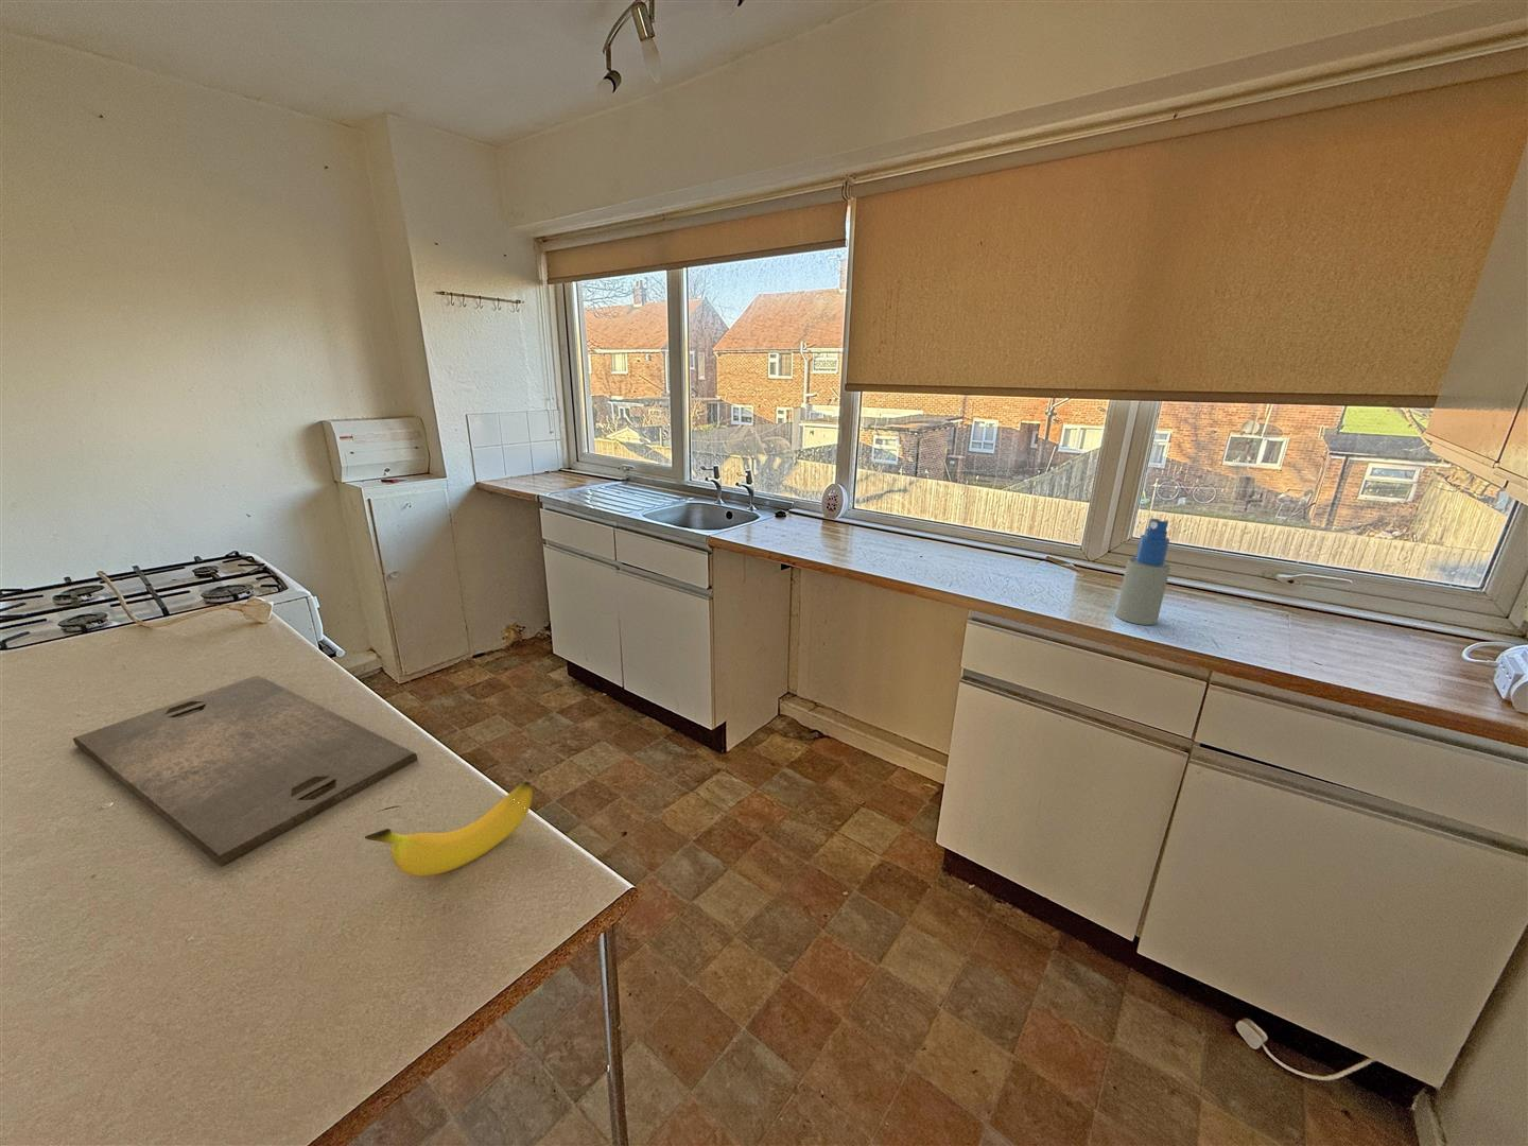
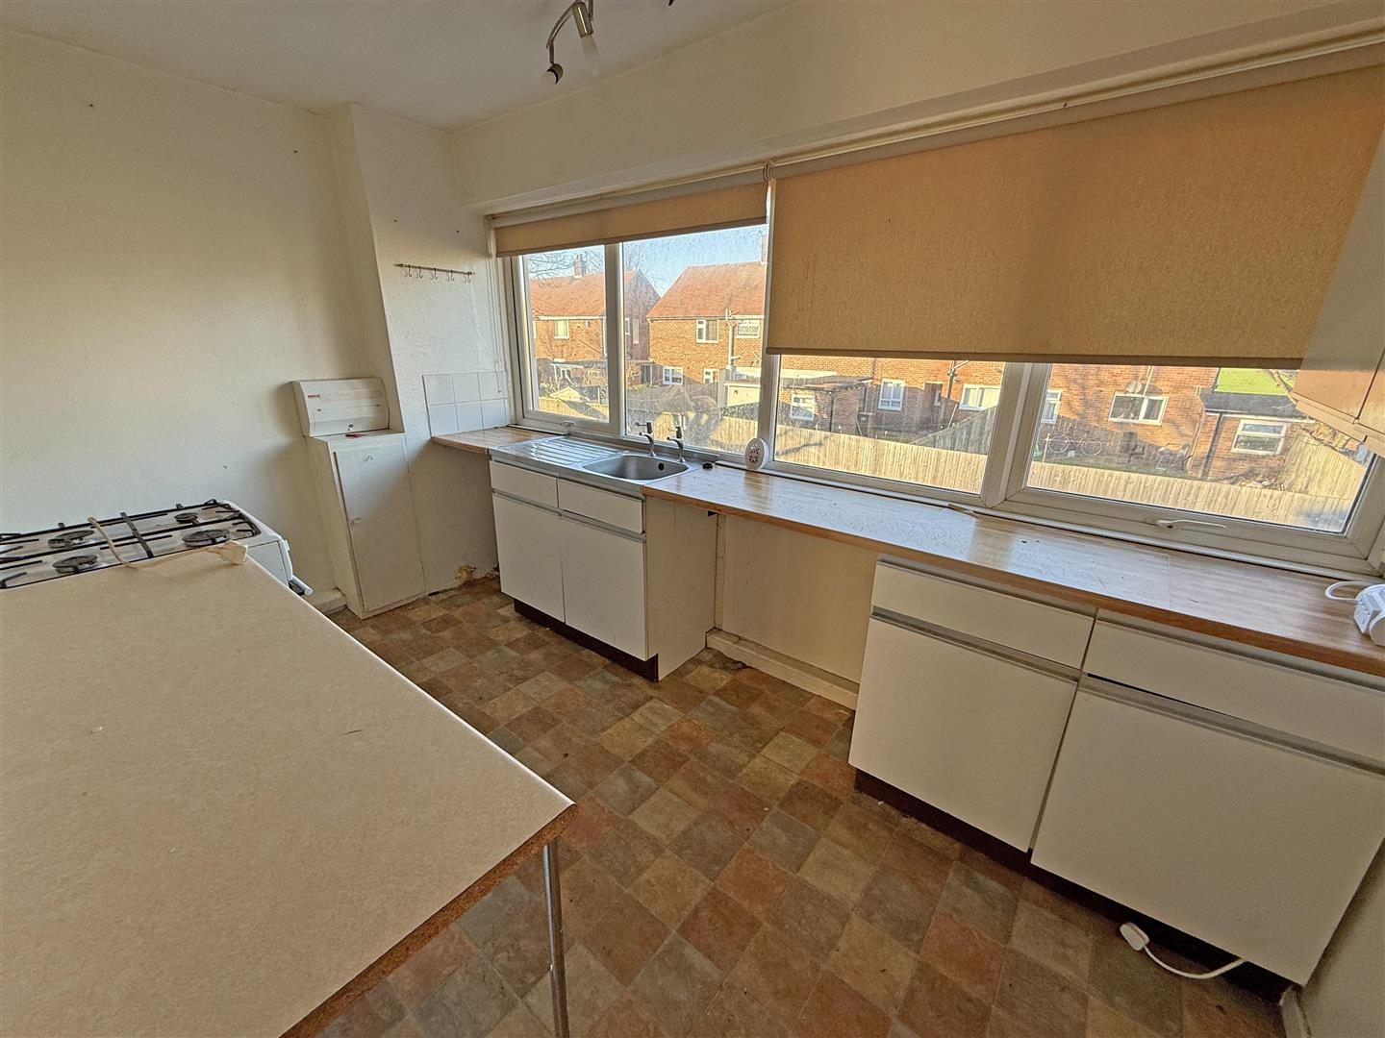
- banana [365,781,534,878]
- spray bottle [1115,518,1171,626]
- cutting board [72,675,417,867]
